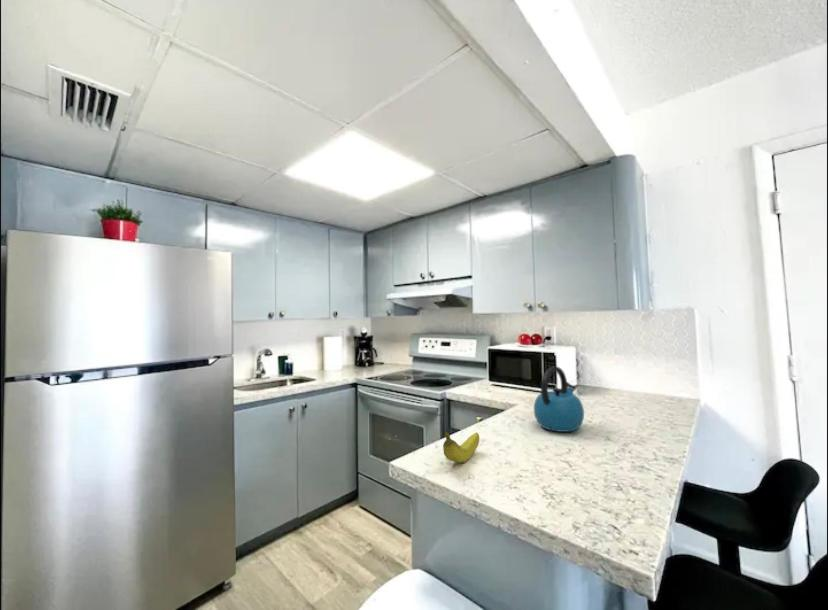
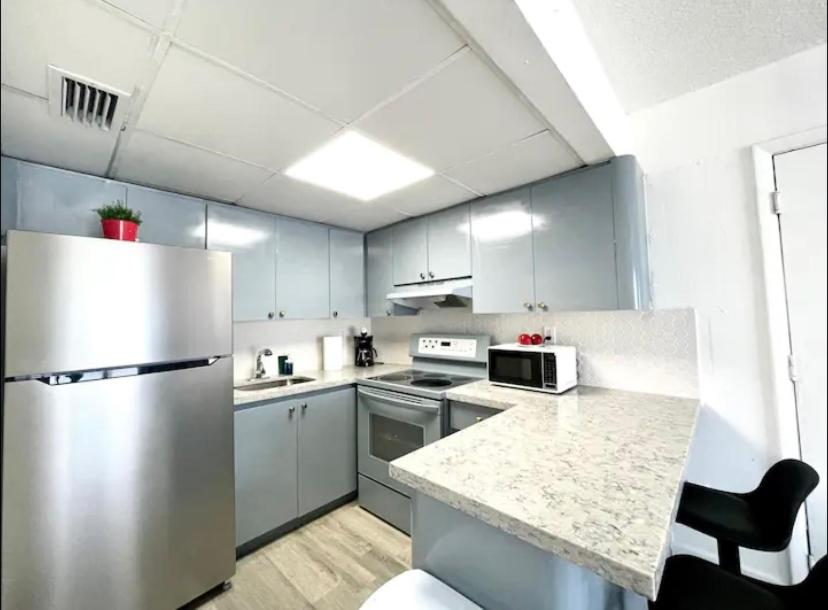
- kettle [533,366,585,433]
- fruit [442,430,480,463]
